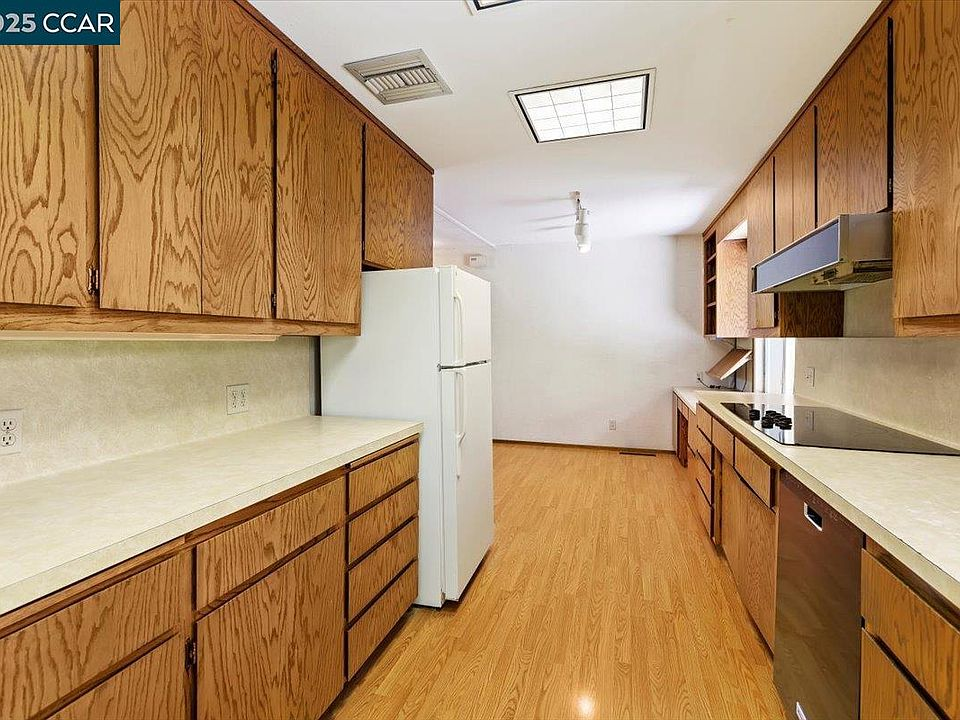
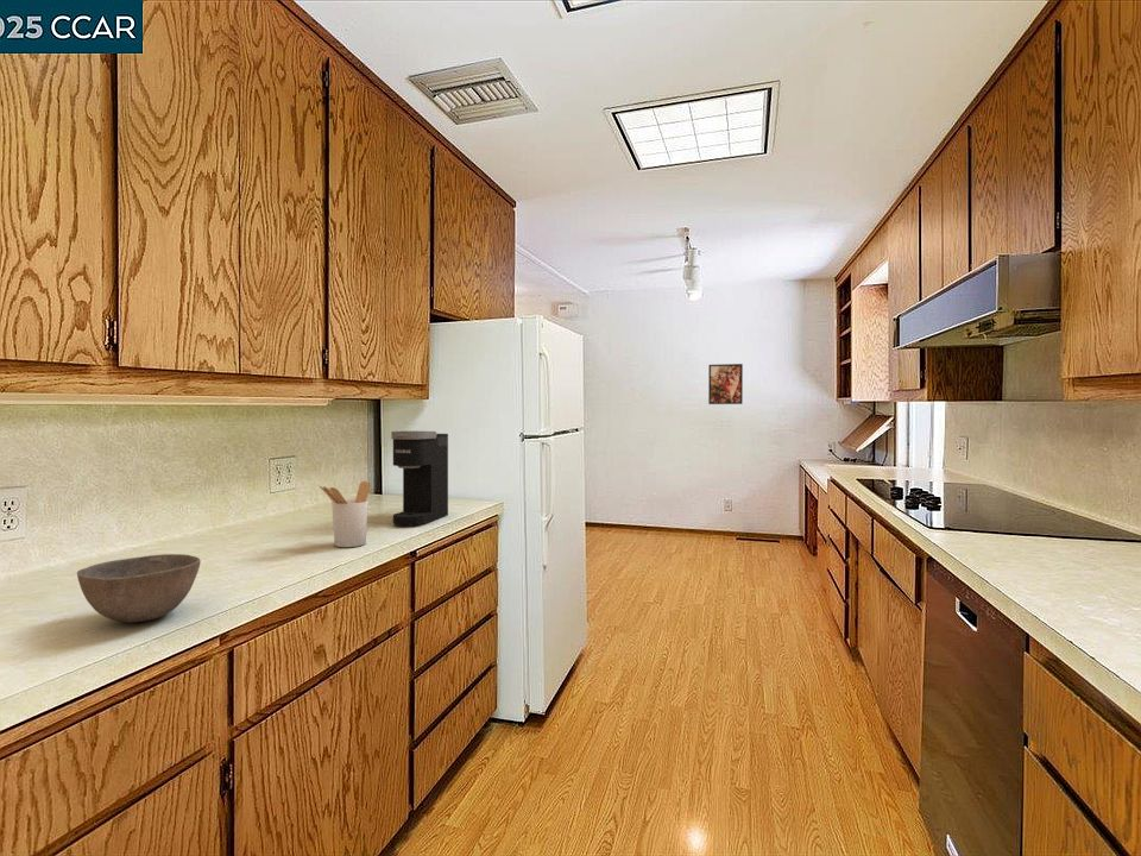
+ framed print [707,363,744,405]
+ bowl [76,553,202,624]
+ coffee maker [390,430,449,527]
+ utensil holder [319,480,372,548]
